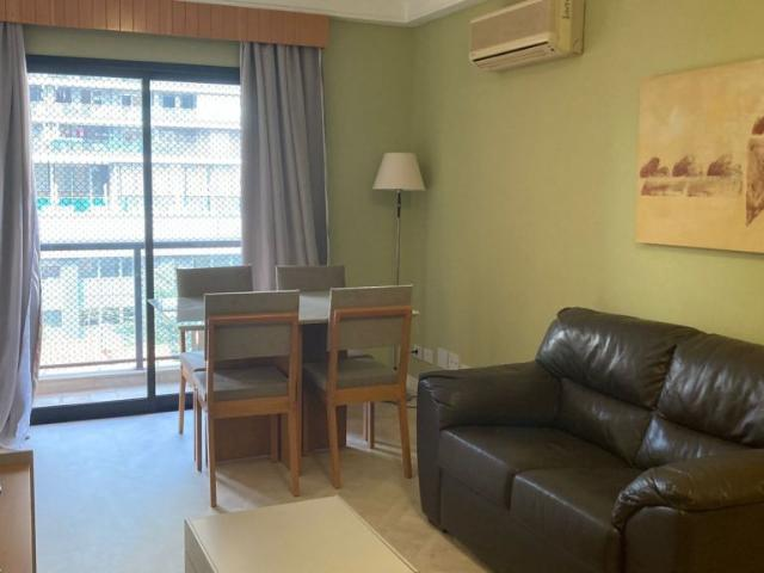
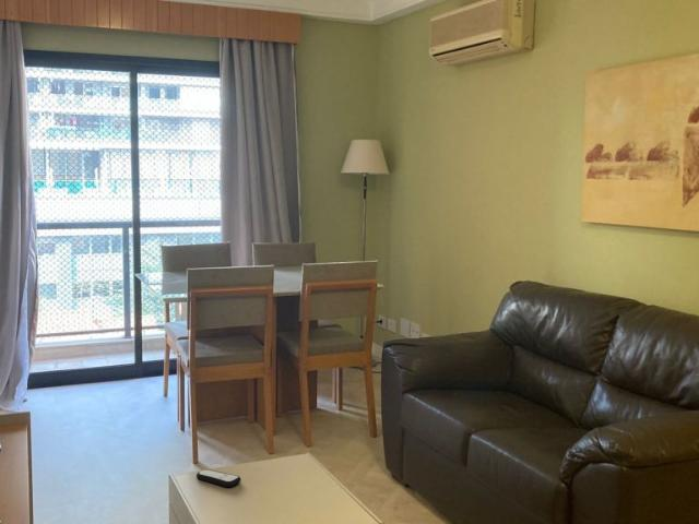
+ remote control [196,468,241,488]
